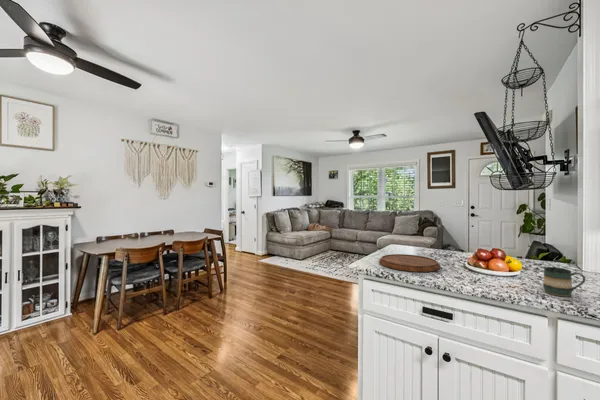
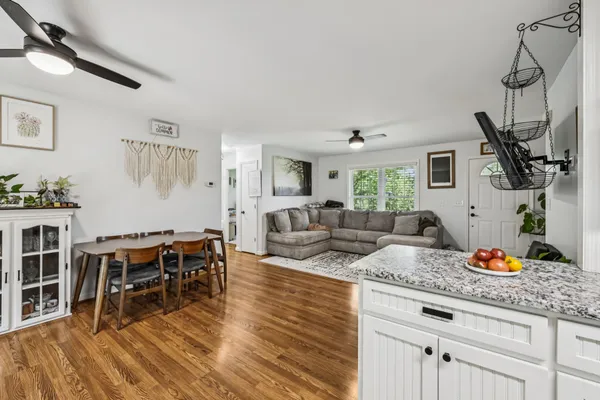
- cutting board [378,253,441,273]
- mug [542,266,586,298]
